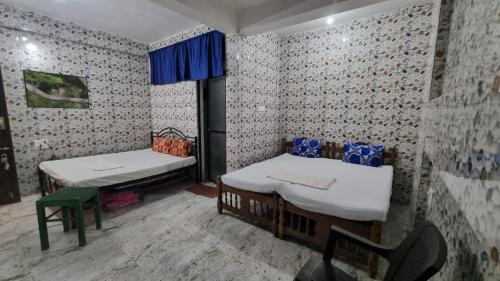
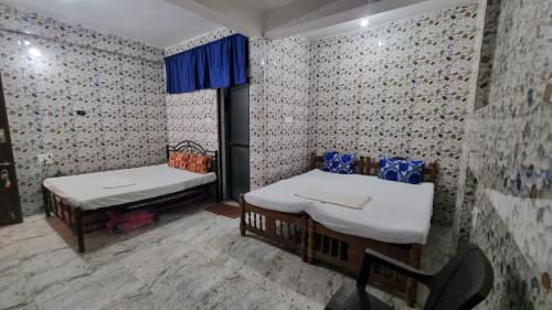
- stool [34,185,103,251]
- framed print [22,69,91,110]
